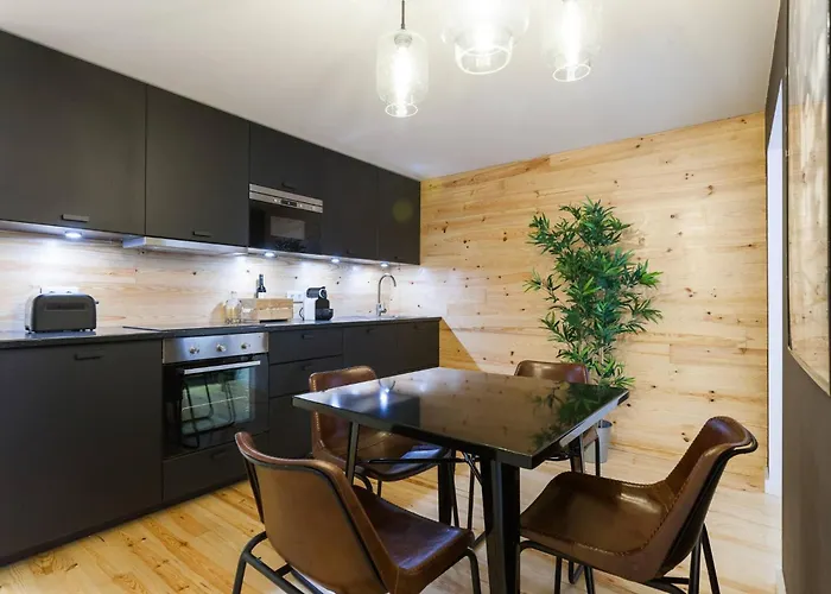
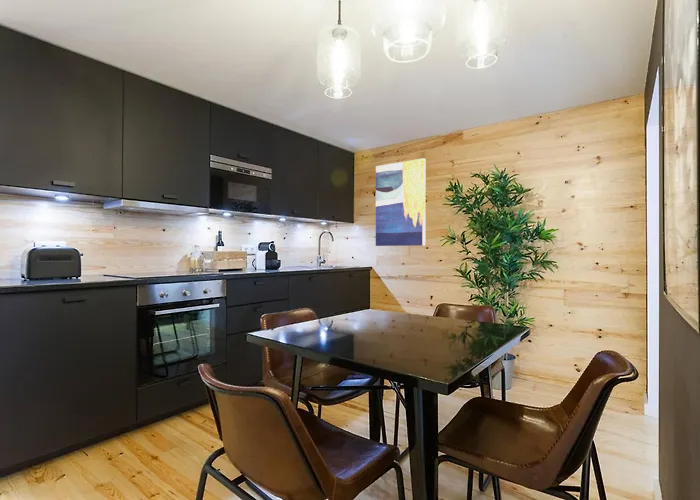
+ wall art [375,157,427,247]
